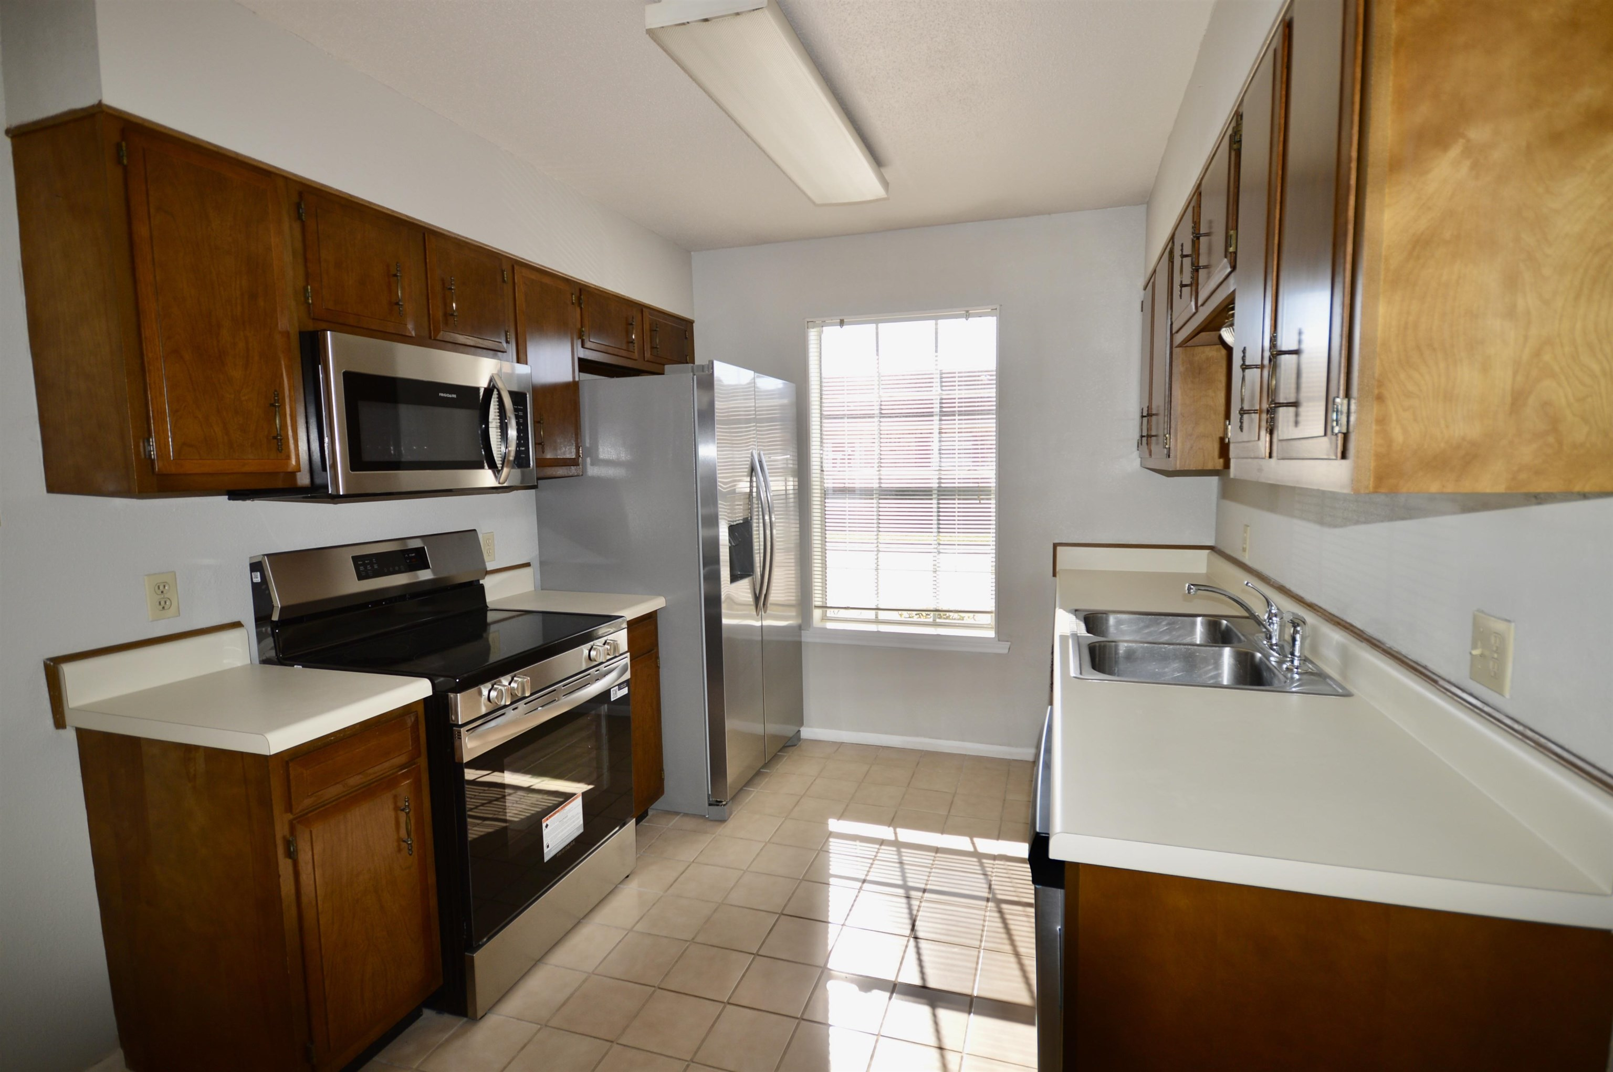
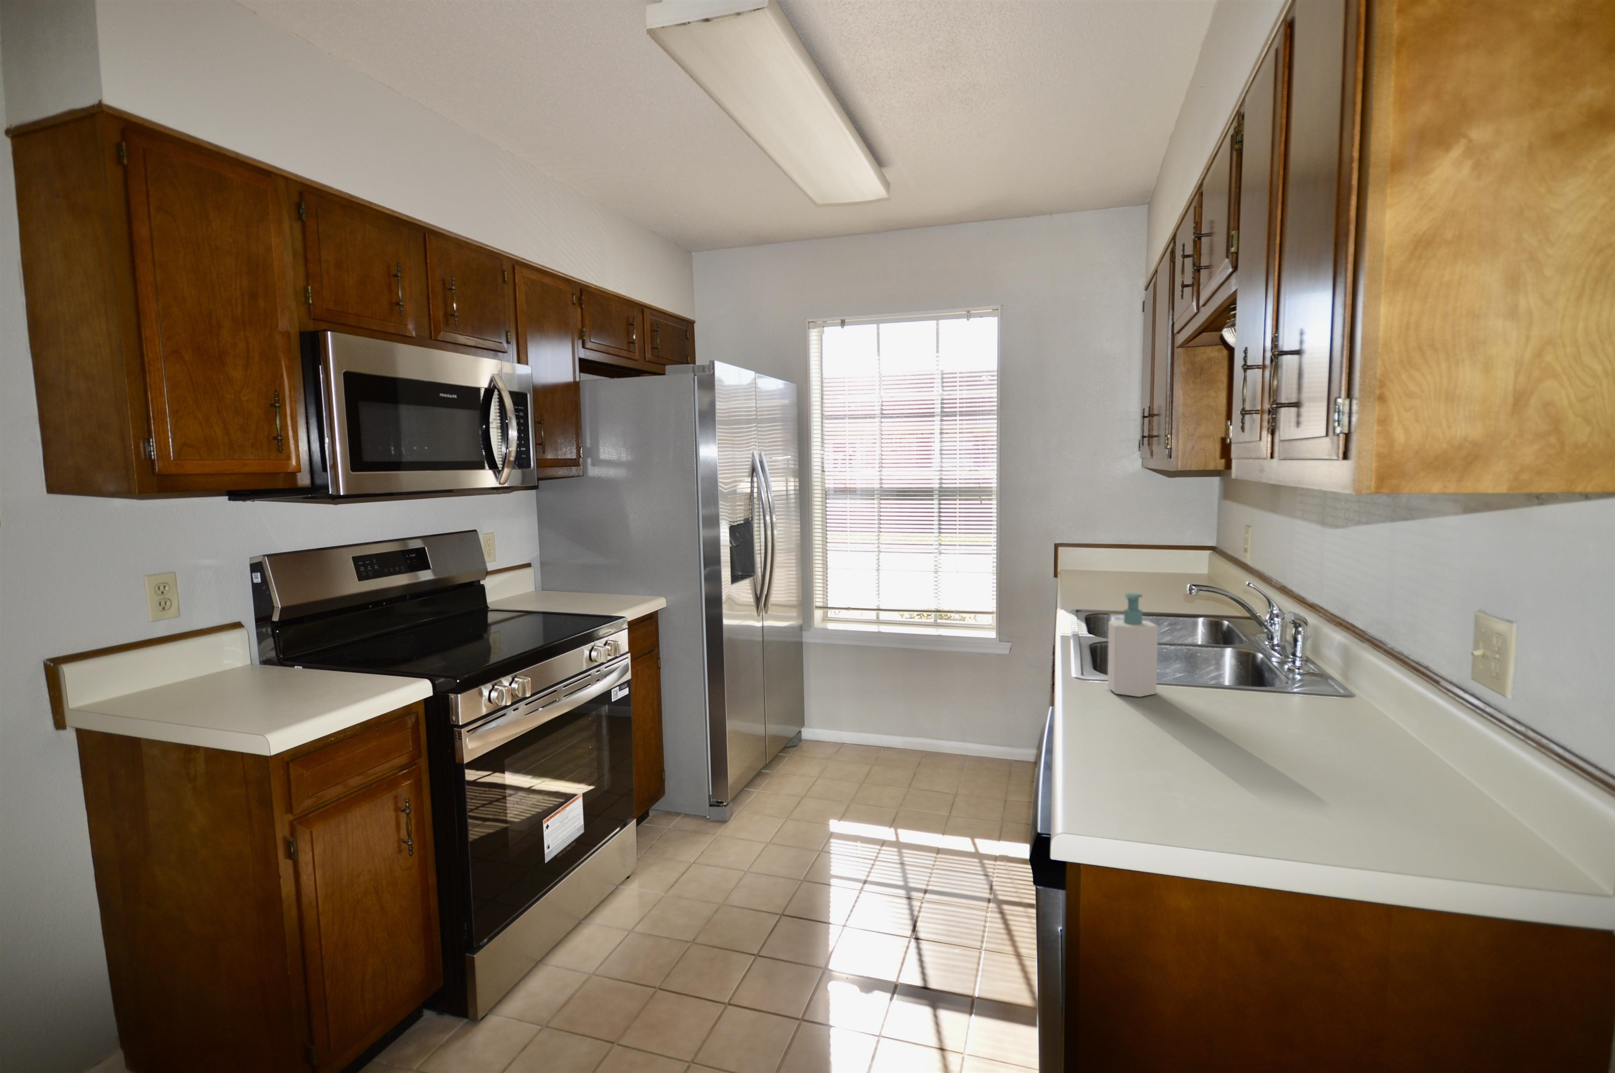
+ soap bottle [1107,593,1159,697]
